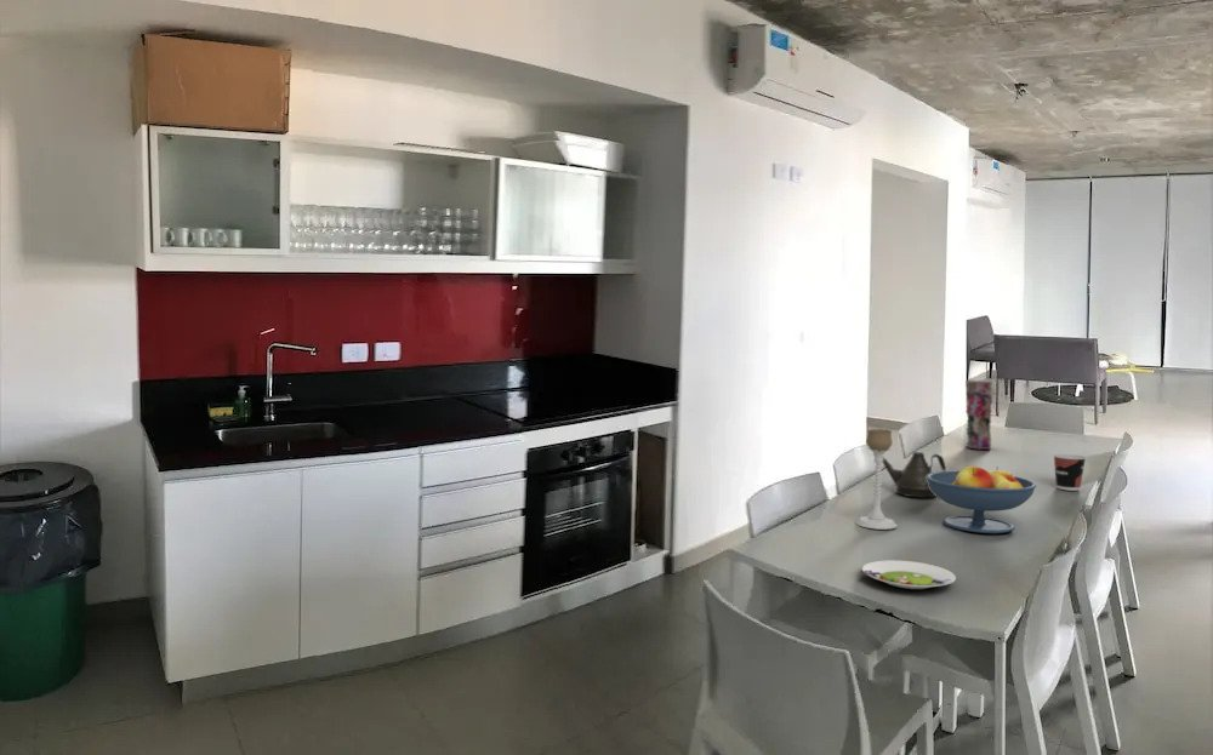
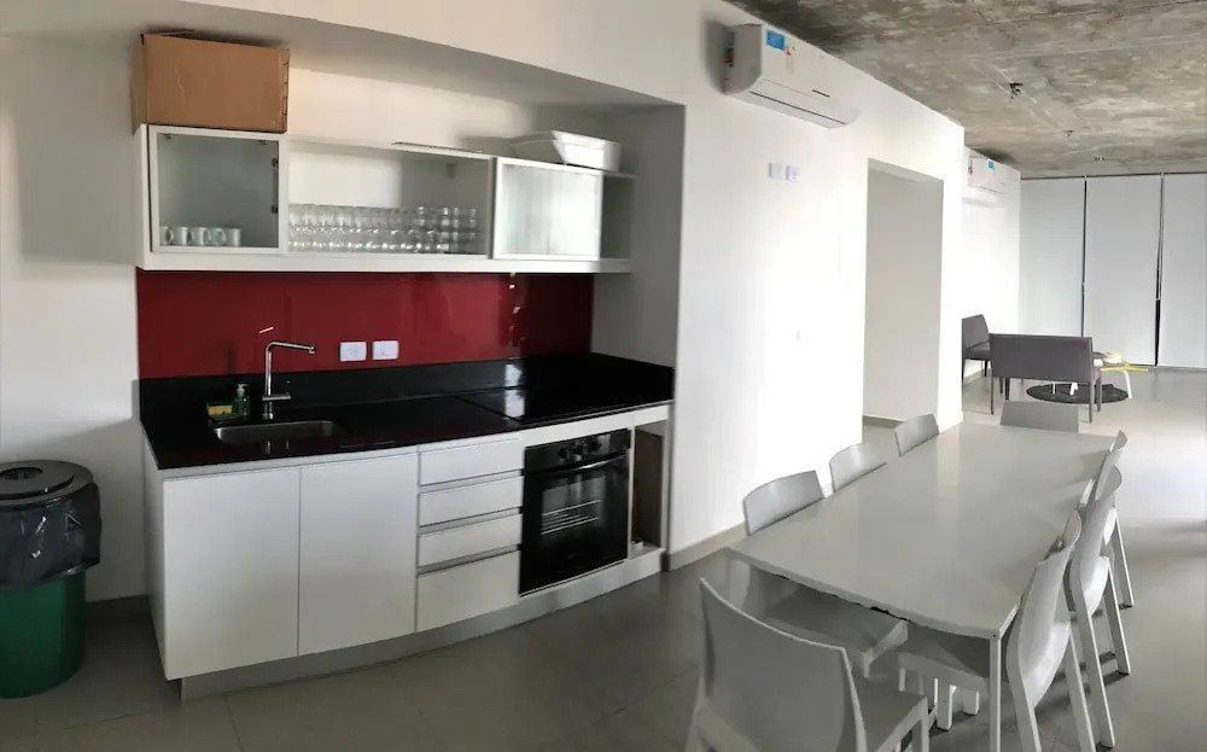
- candle holder [855,428,899,531]
- fruit bowl [927,465,1037,534]
- vase [964,379,993,451]
- teapot [872,451,947,498]
- salad plate [861,559,957,590]
- cup [1053,453,1087,492]
